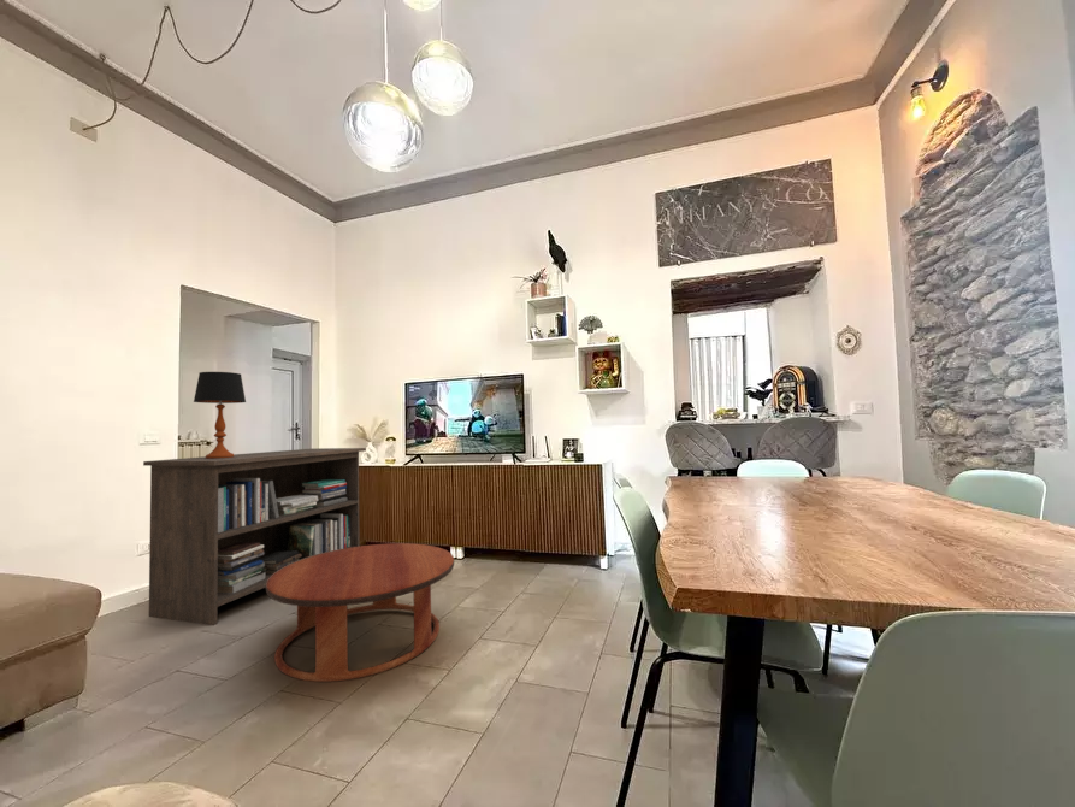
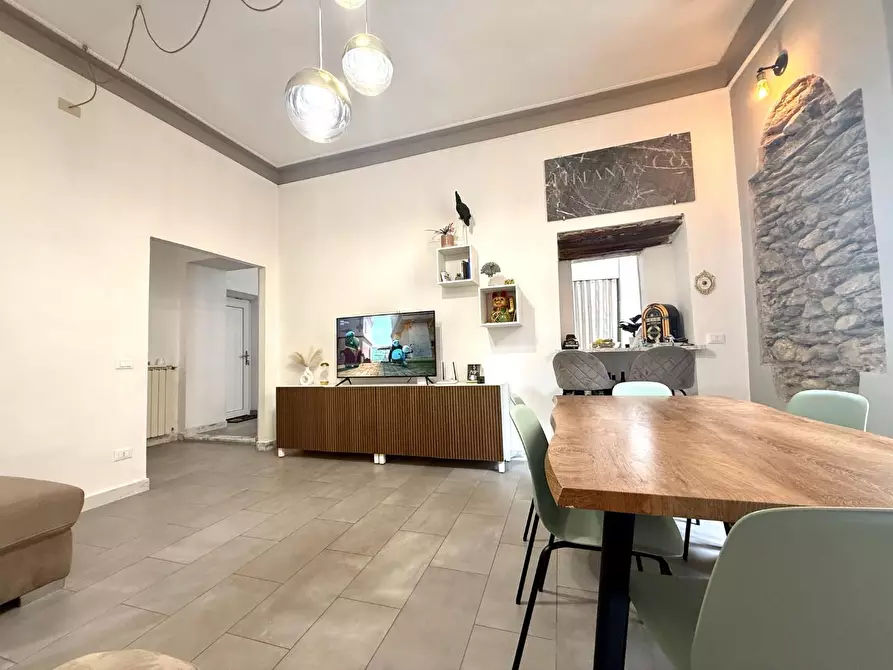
- table lamp [193,371,247,459]
- storage cabinet [142,447,367,626]
- coffee table [265,542,455,683]
